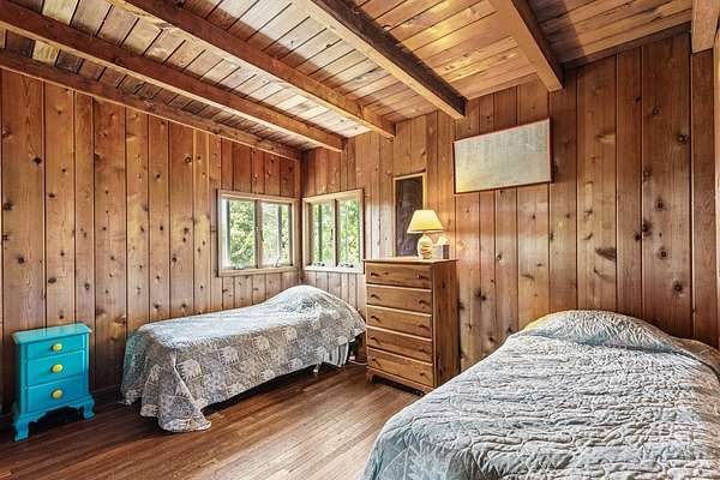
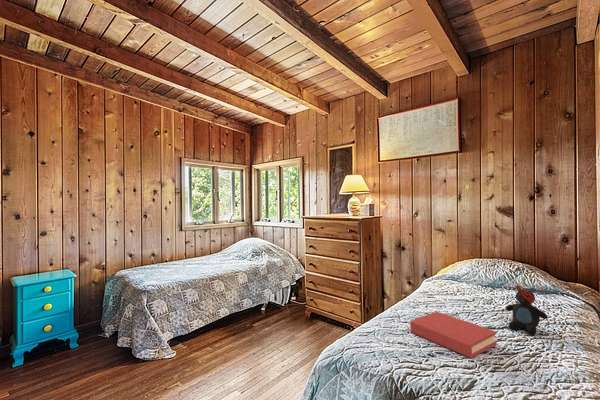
+ hardback book [409,311,498,359]
+ teddy bear [505,284,549,336]
